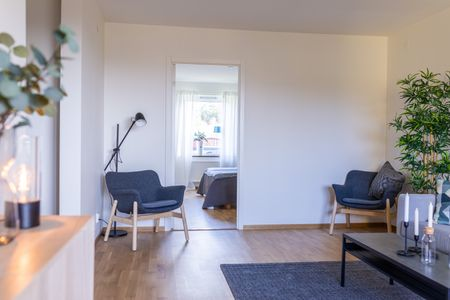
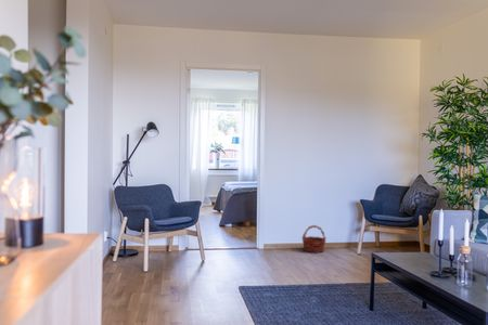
+ basket [300,224,326,253]
